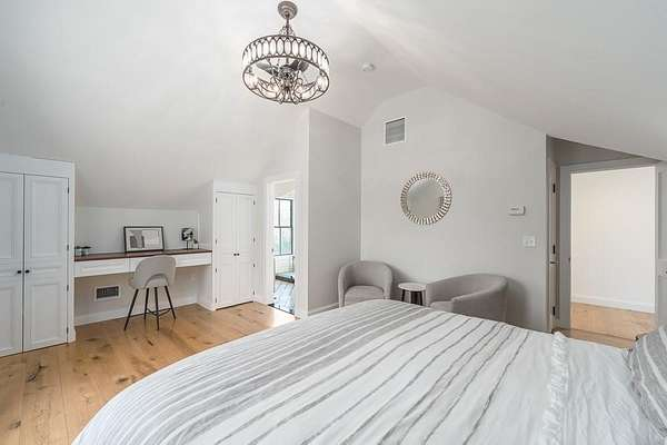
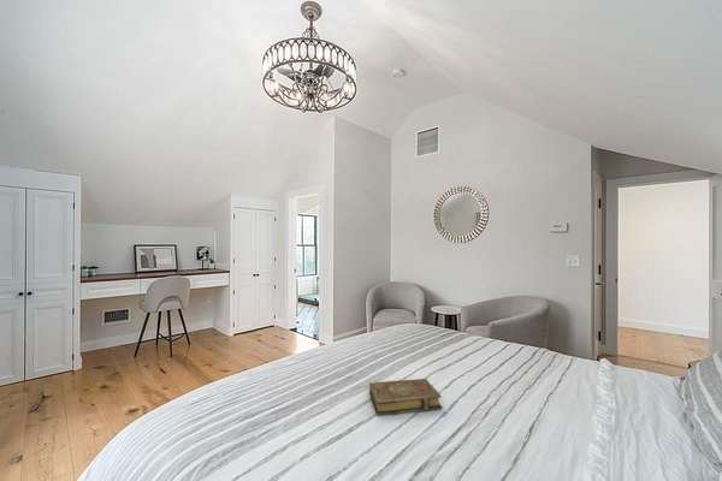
+ book [368,378,444,416]
